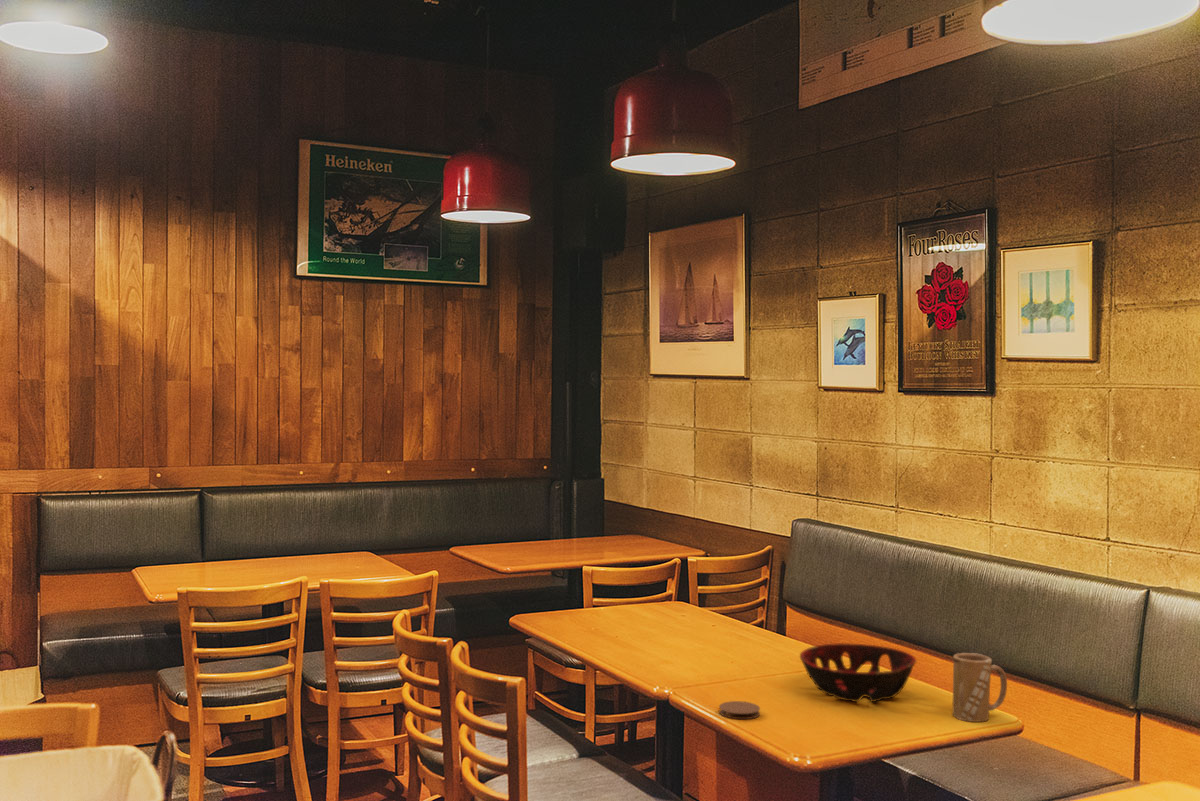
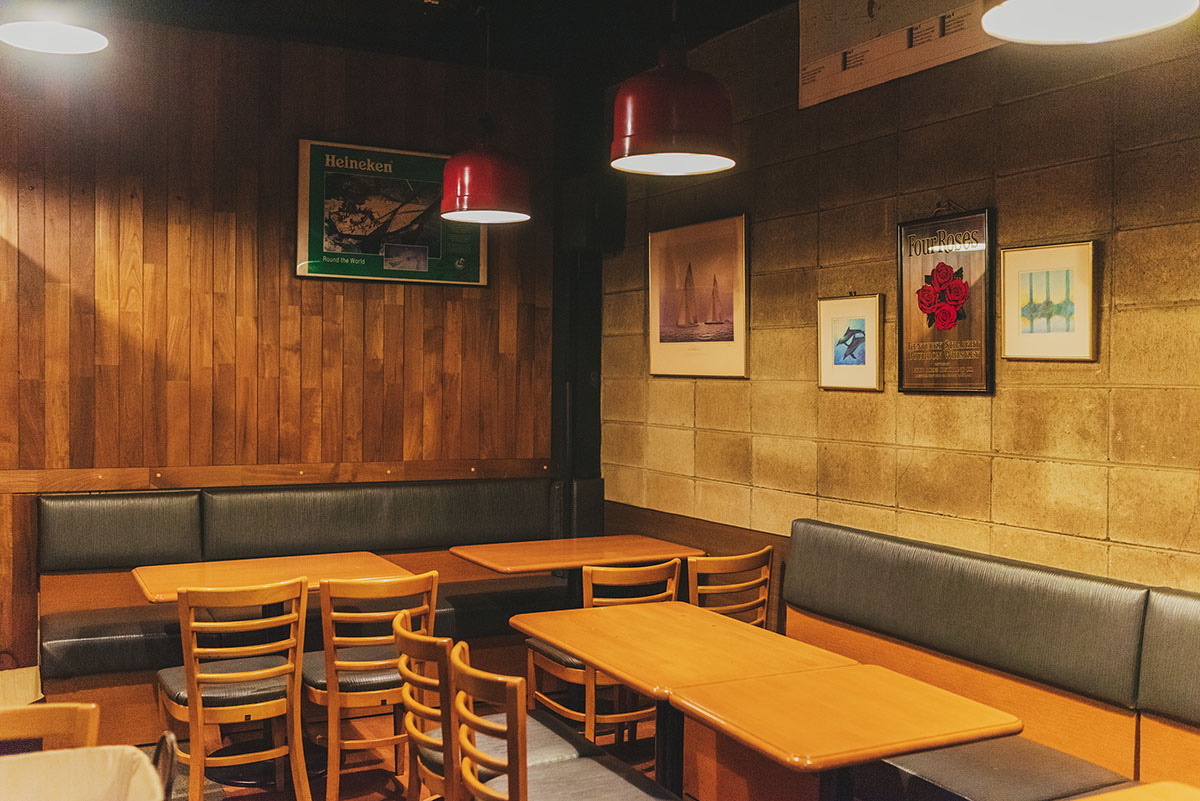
- decorative bowl [799,642,918,703]
- mug [952,652,1008,723]
- coaster [718,700,761,720]
